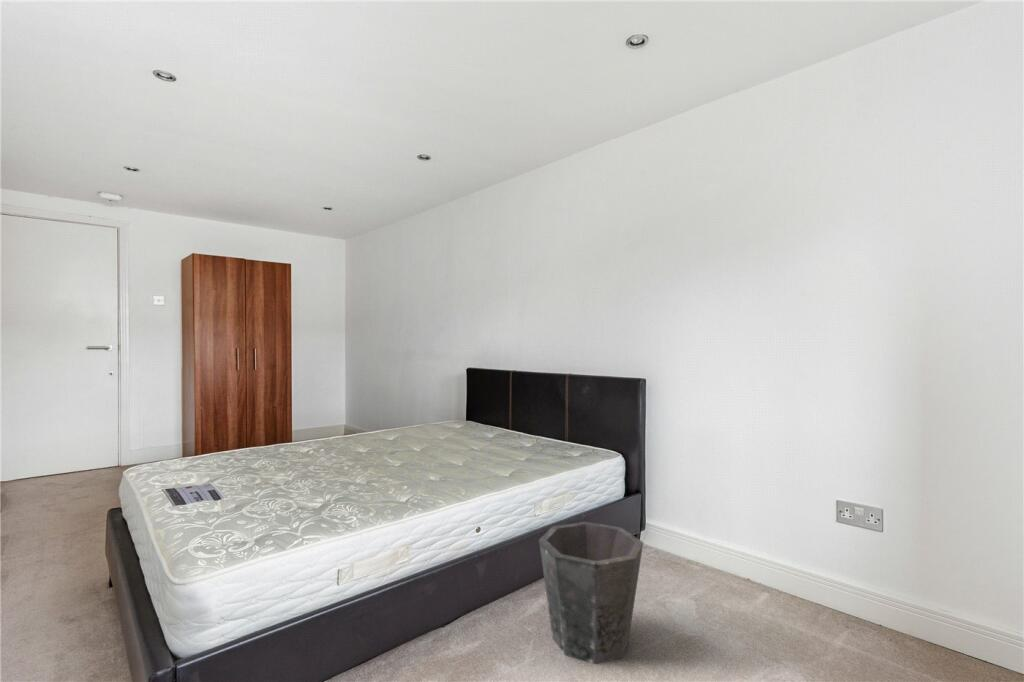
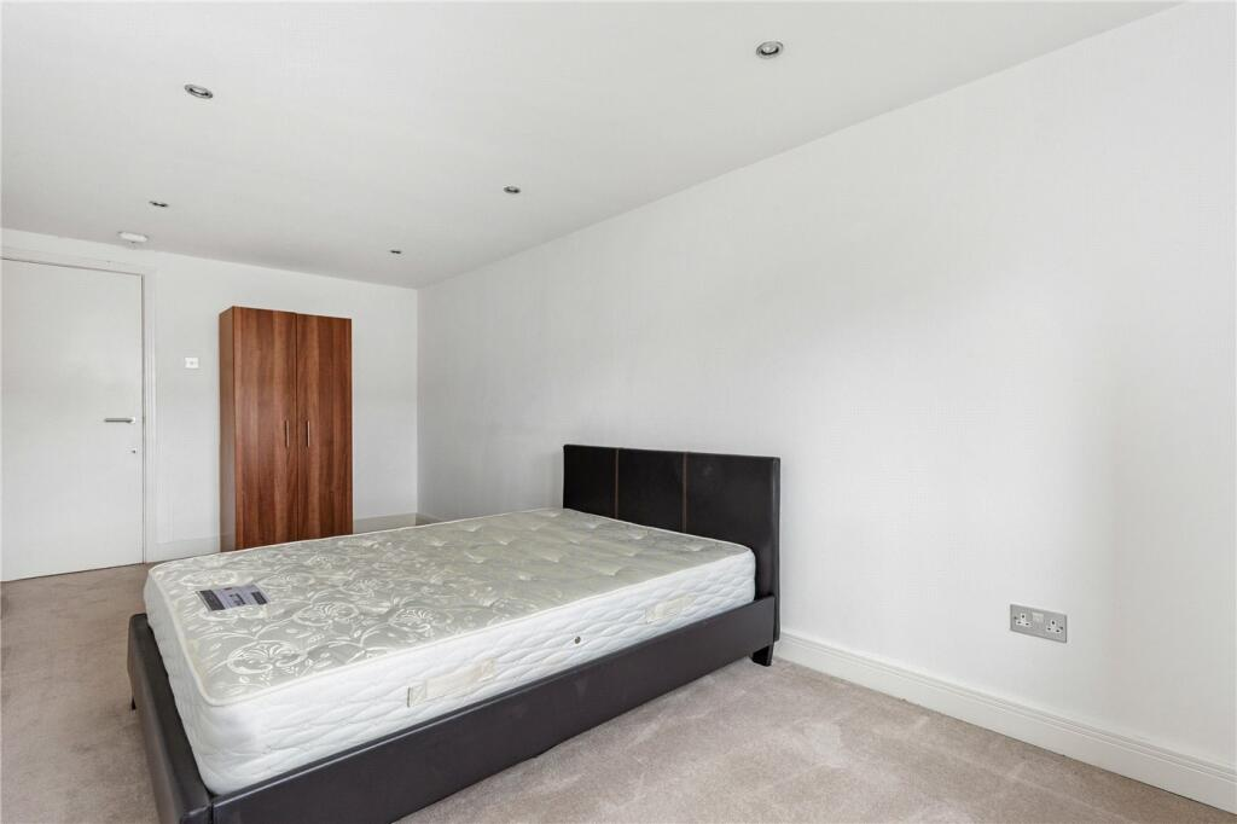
- waste bin [538,521,644,665]
